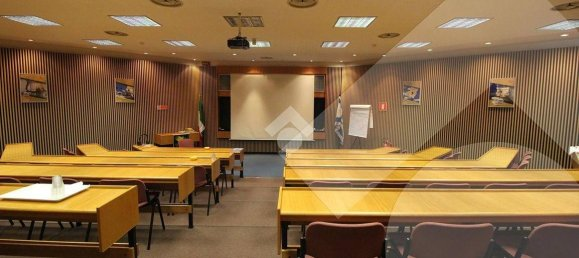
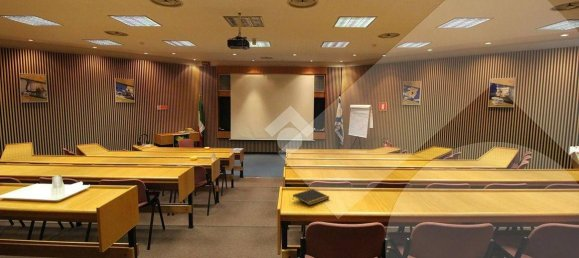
+ notepad [292,188,330,206]
